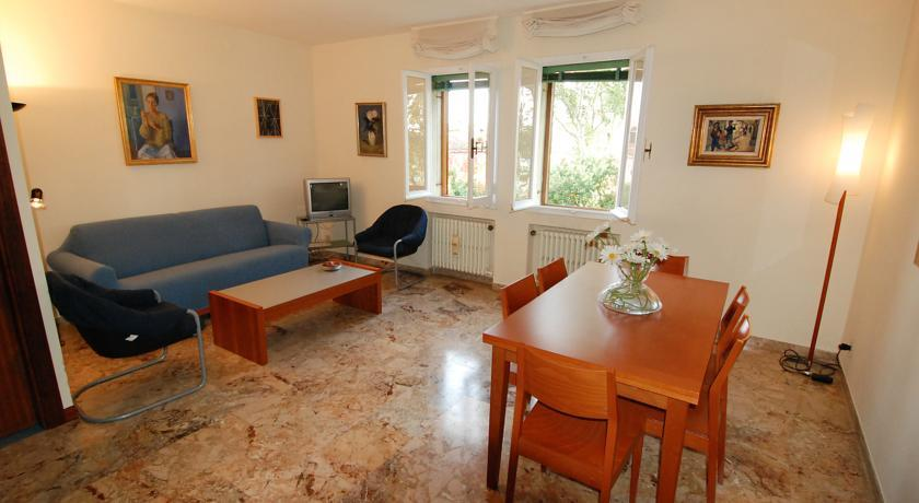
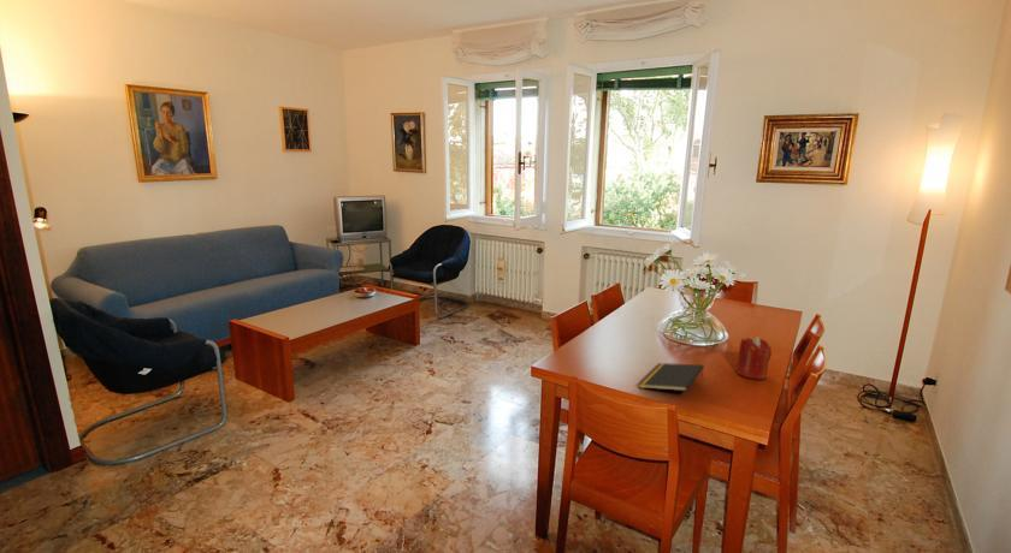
+ notepad [637,362,705,392]
+ candle [735,335,773,381]
